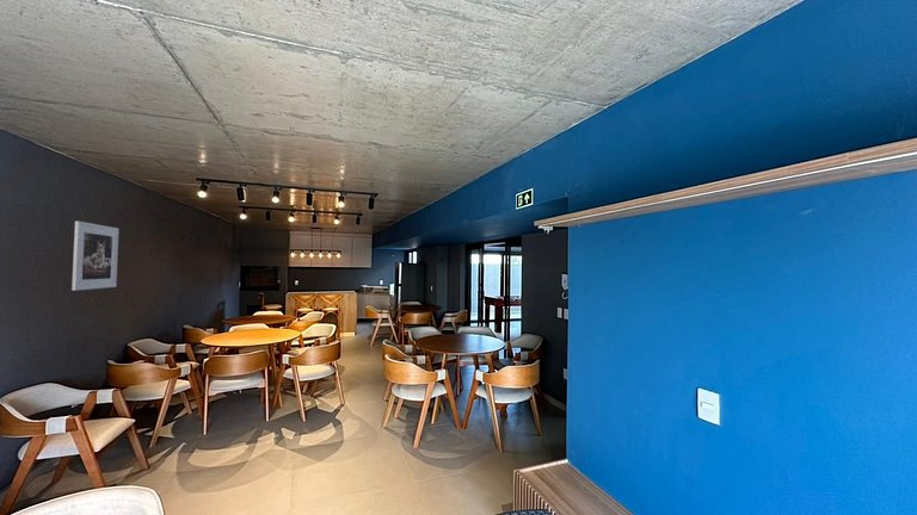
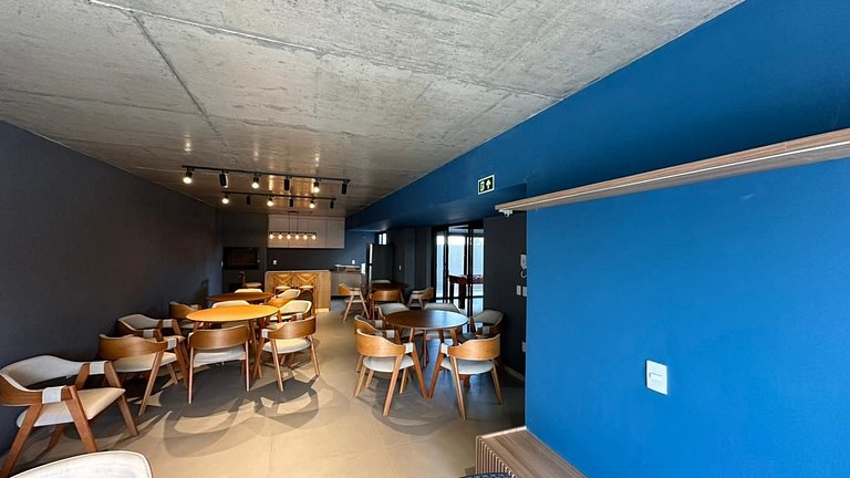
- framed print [70,221,119,292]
